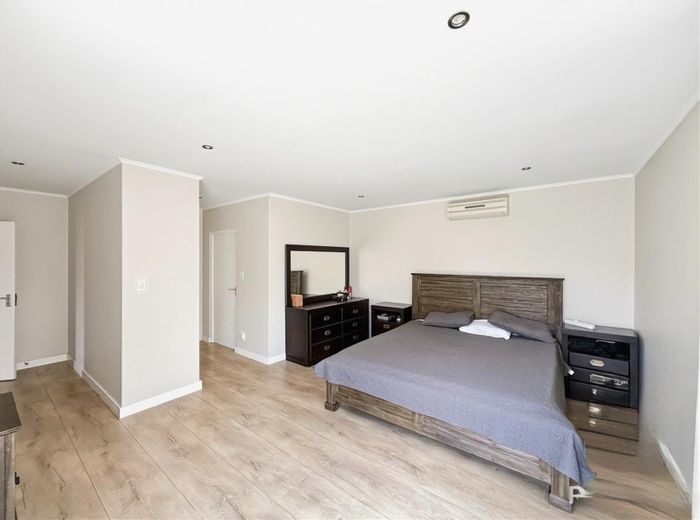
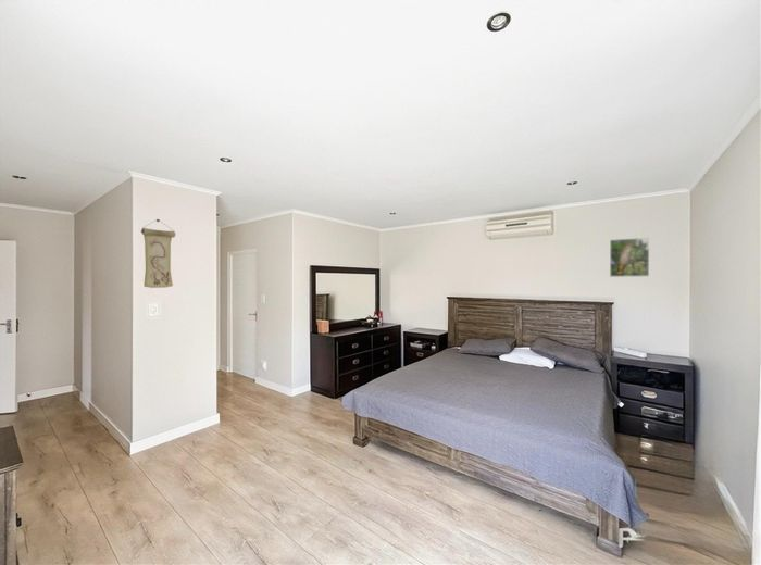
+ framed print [609,237,650,278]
+ wall scroll [140,218,177,289]
